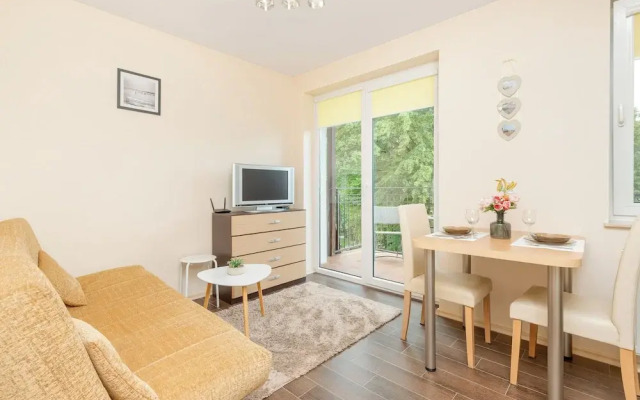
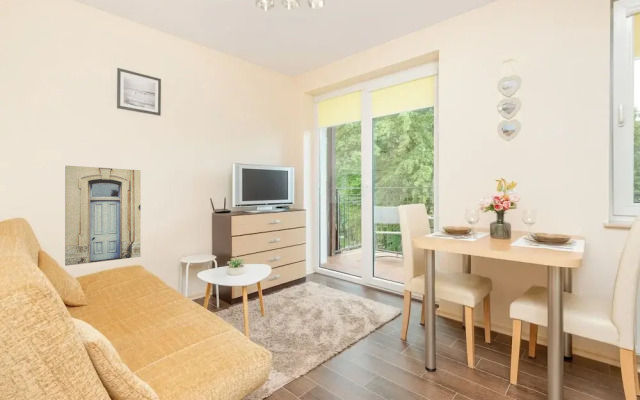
+ wall art [64,165,142,267]
